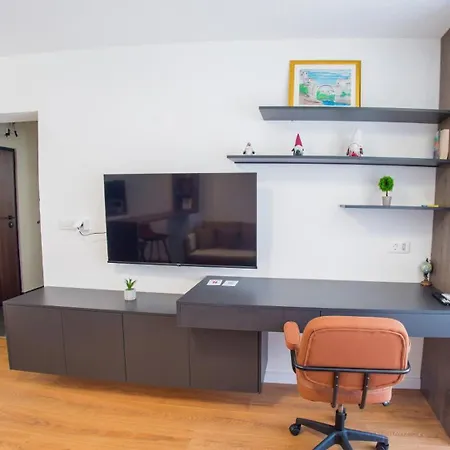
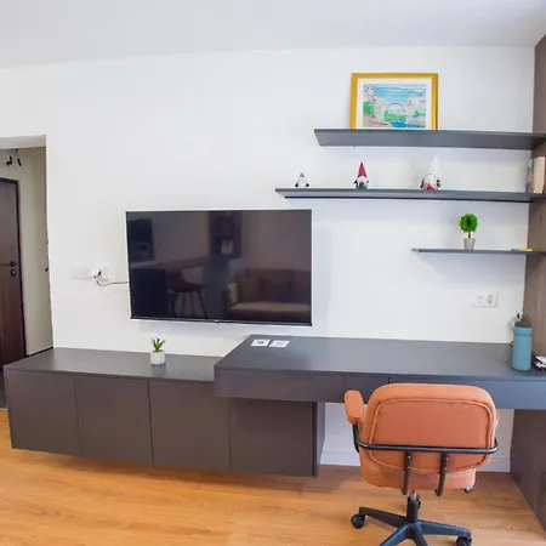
+ water bottle [511,317,533,372]
